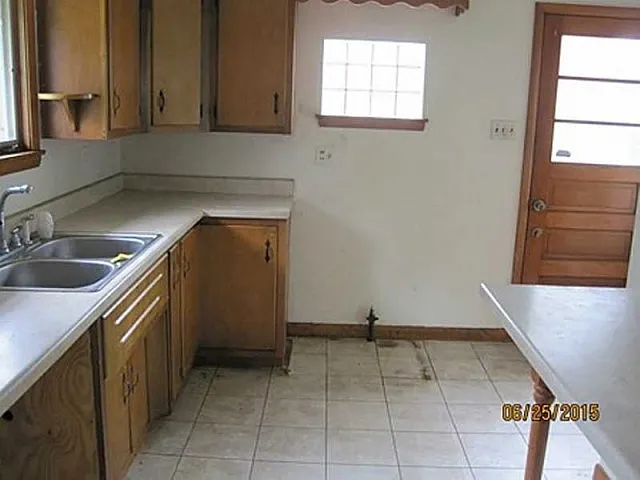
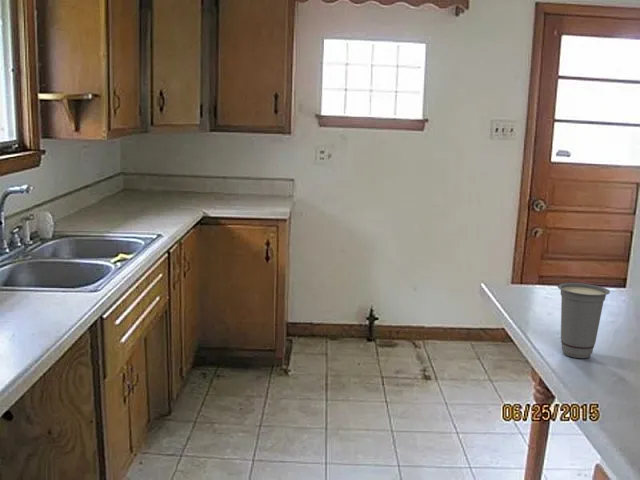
+ cup [557,282,611,359]
